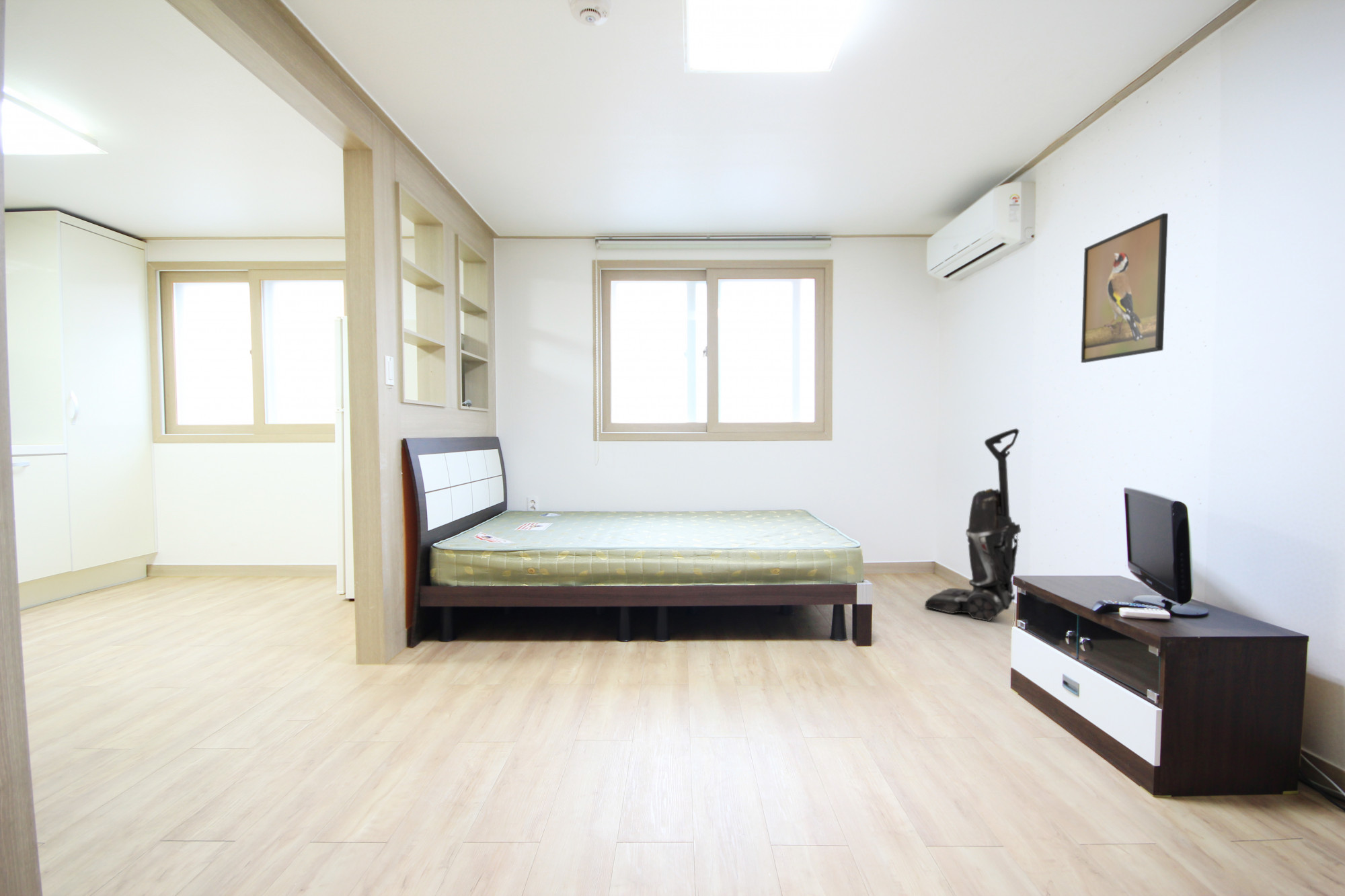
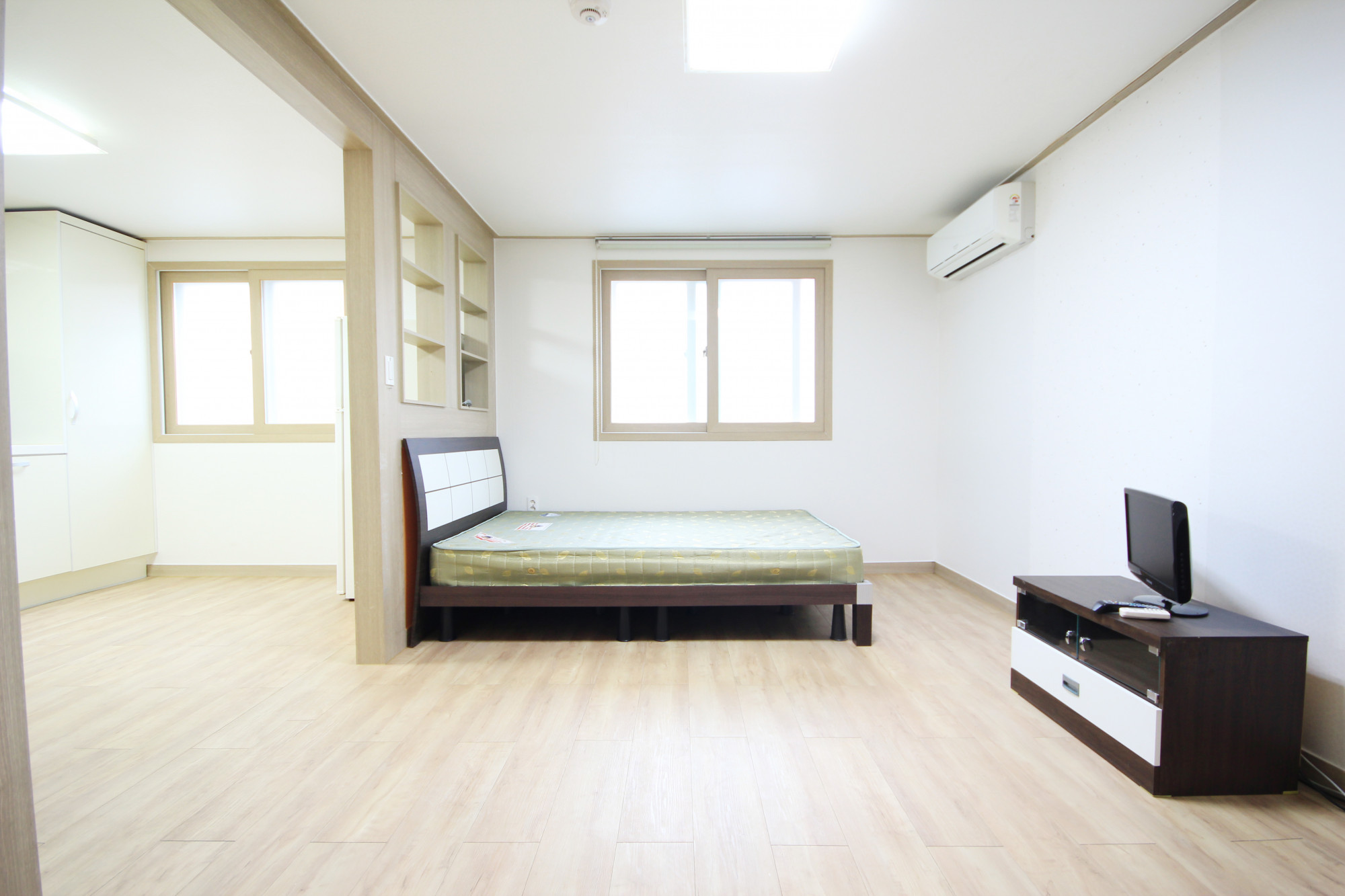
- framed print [1081,212,1169,364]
- vacuum cleaner [924,427,1022,622]
